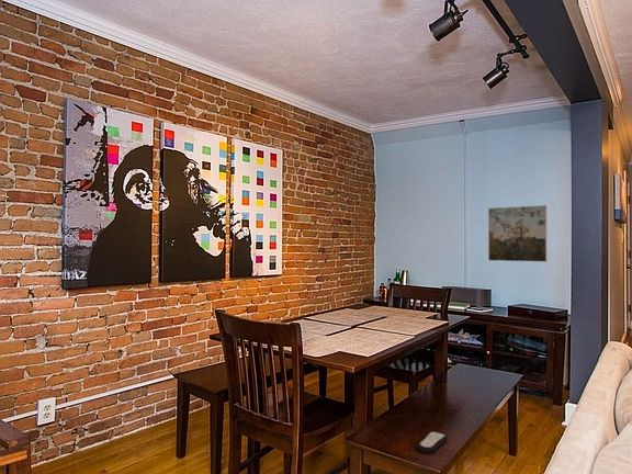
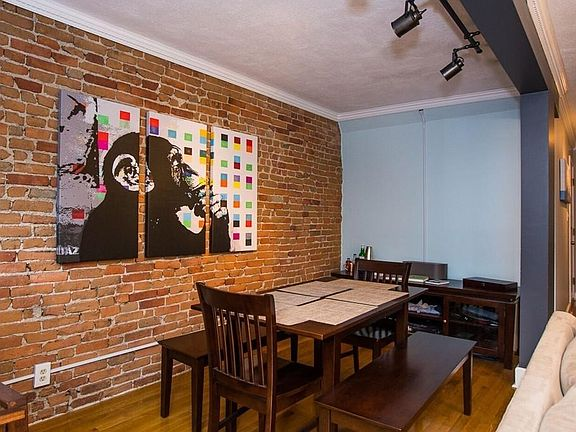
- remote control [416,430,448,454]
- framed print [487,204,549,263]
